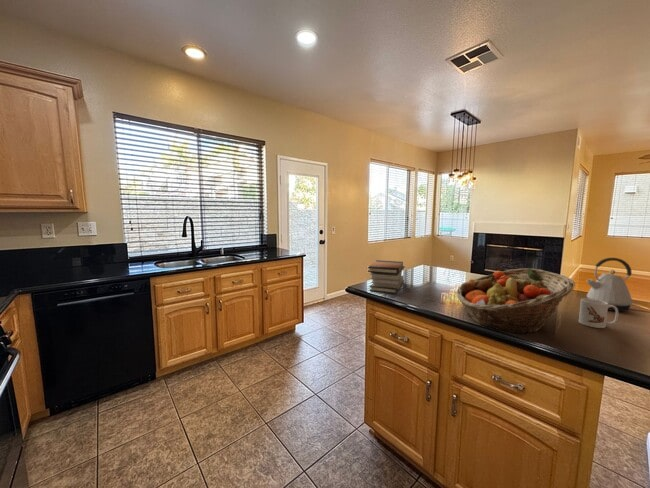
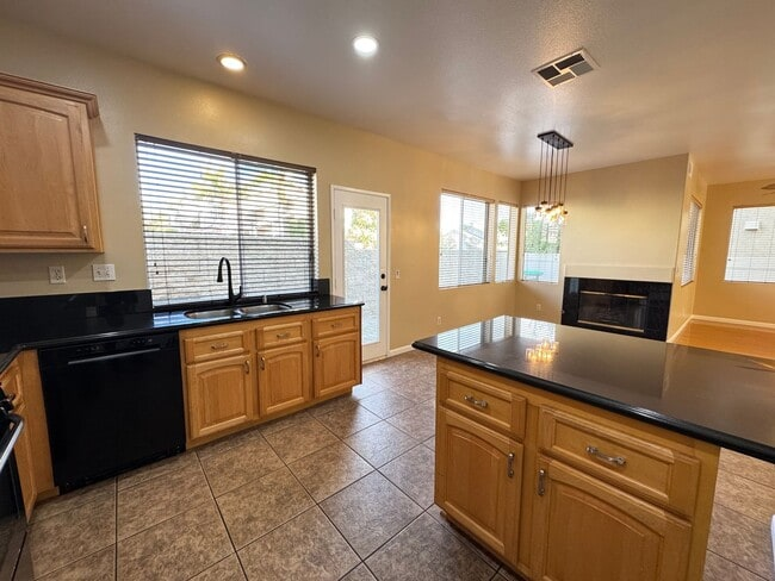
- book stack [367,259,406,294]
- kettle [586,257,634,312]
- fruit basket [455,267,576,335]
- mug [578,297,620,329]
